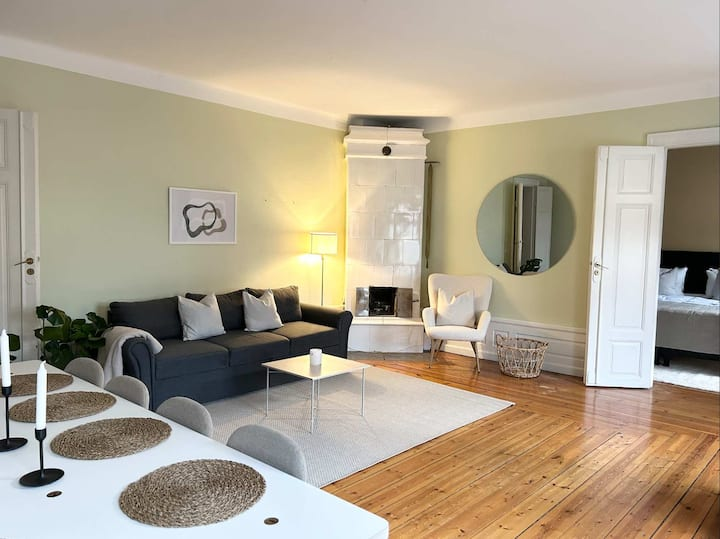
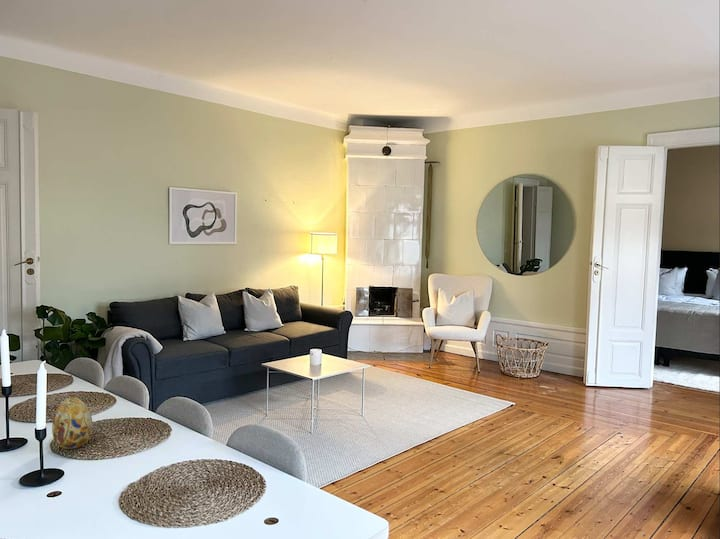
+ decorative egg [51,396,93,450]
